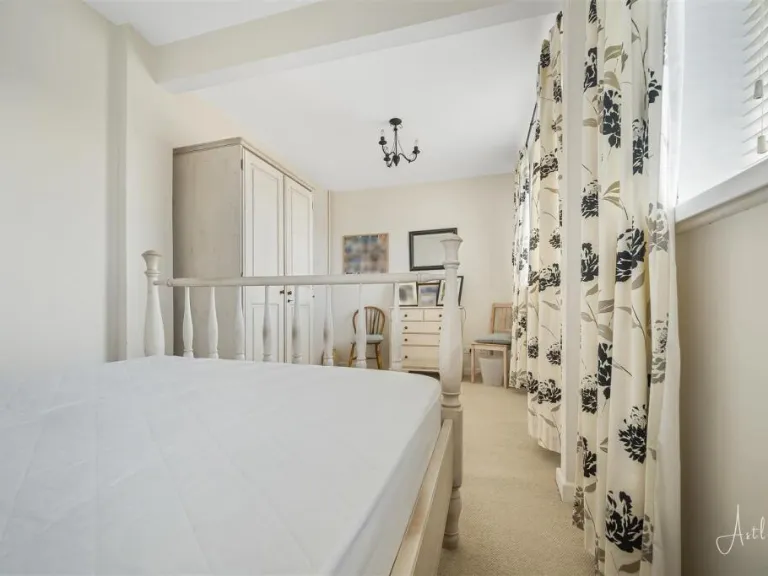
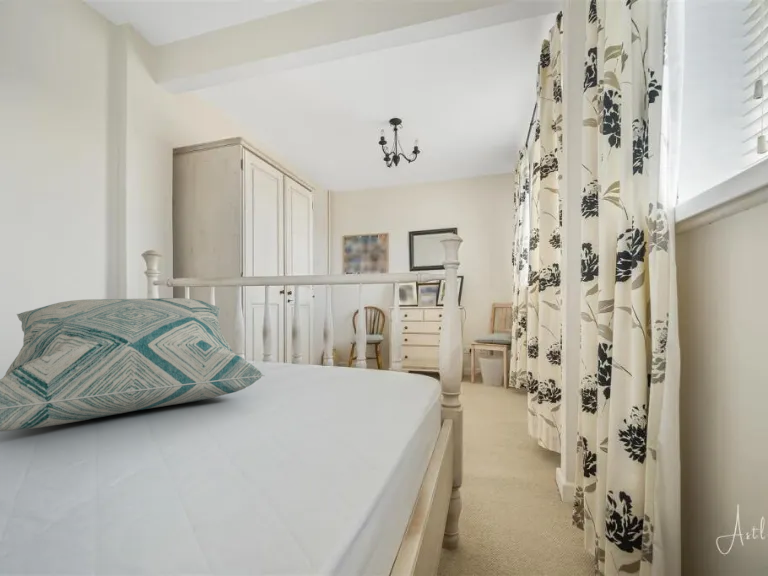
+ decorative pillow [0,297,266,432]
